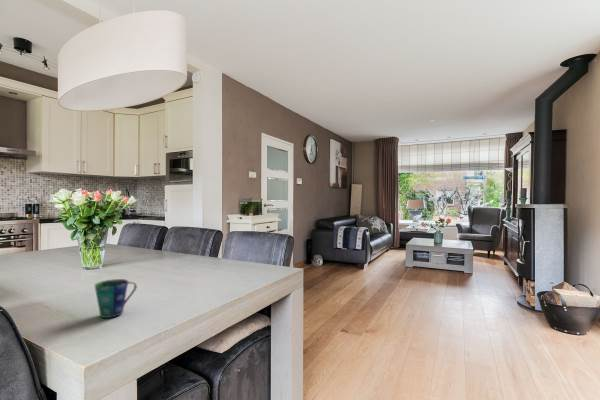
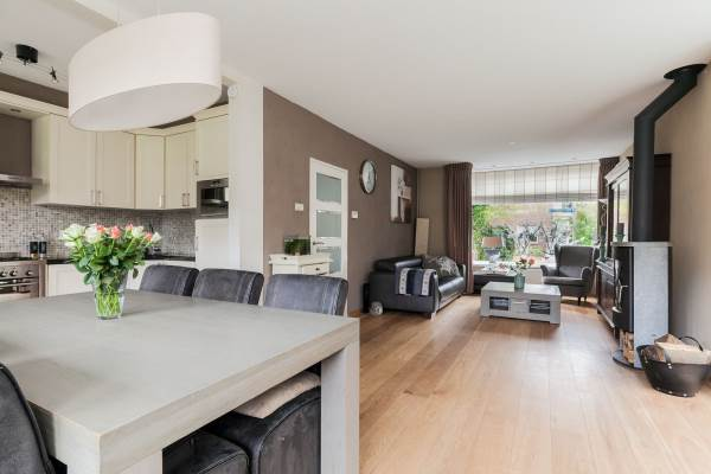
- cup [94,278,138,319]
